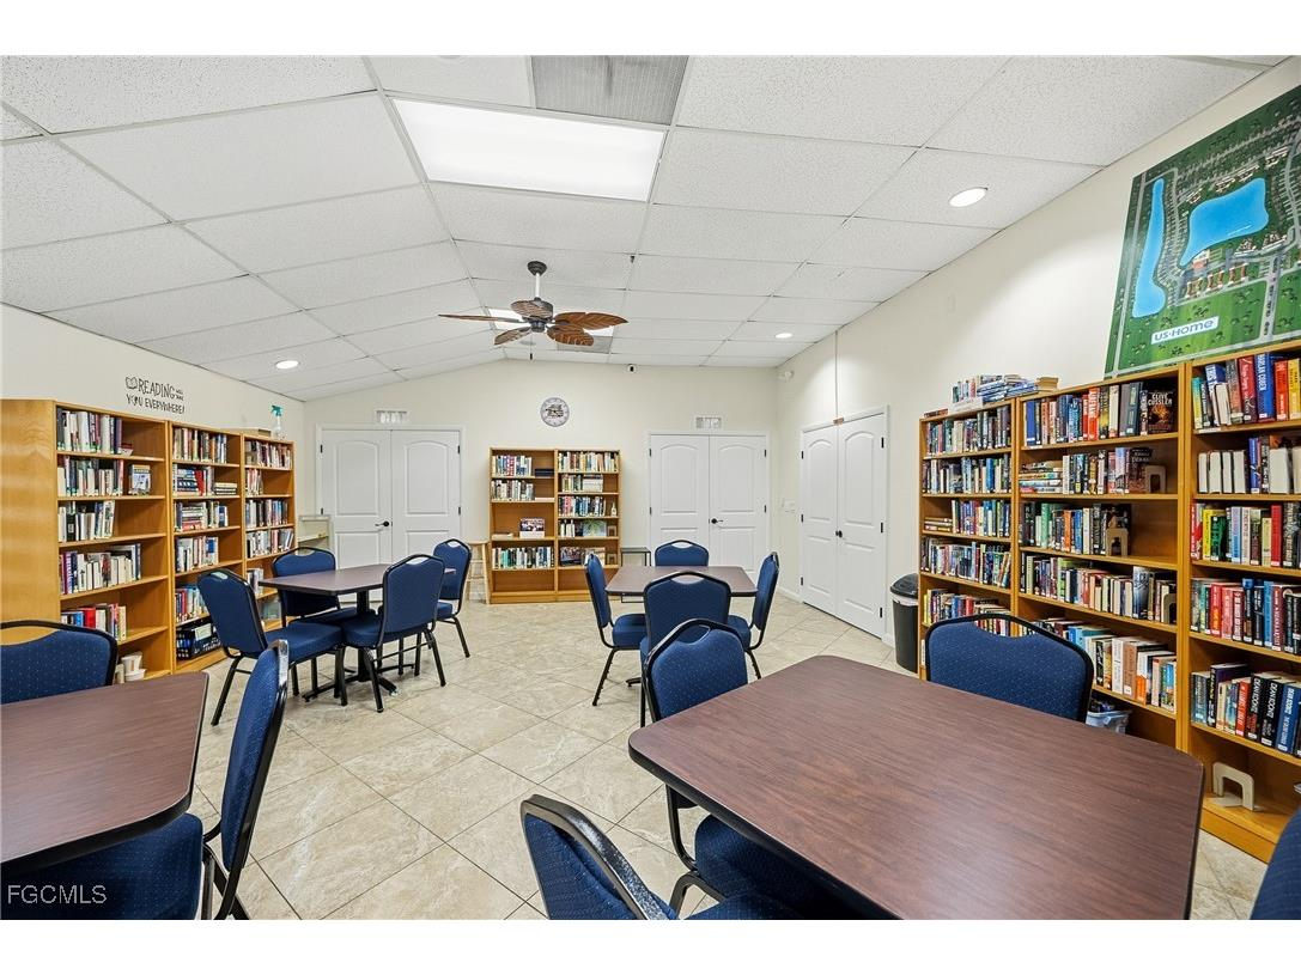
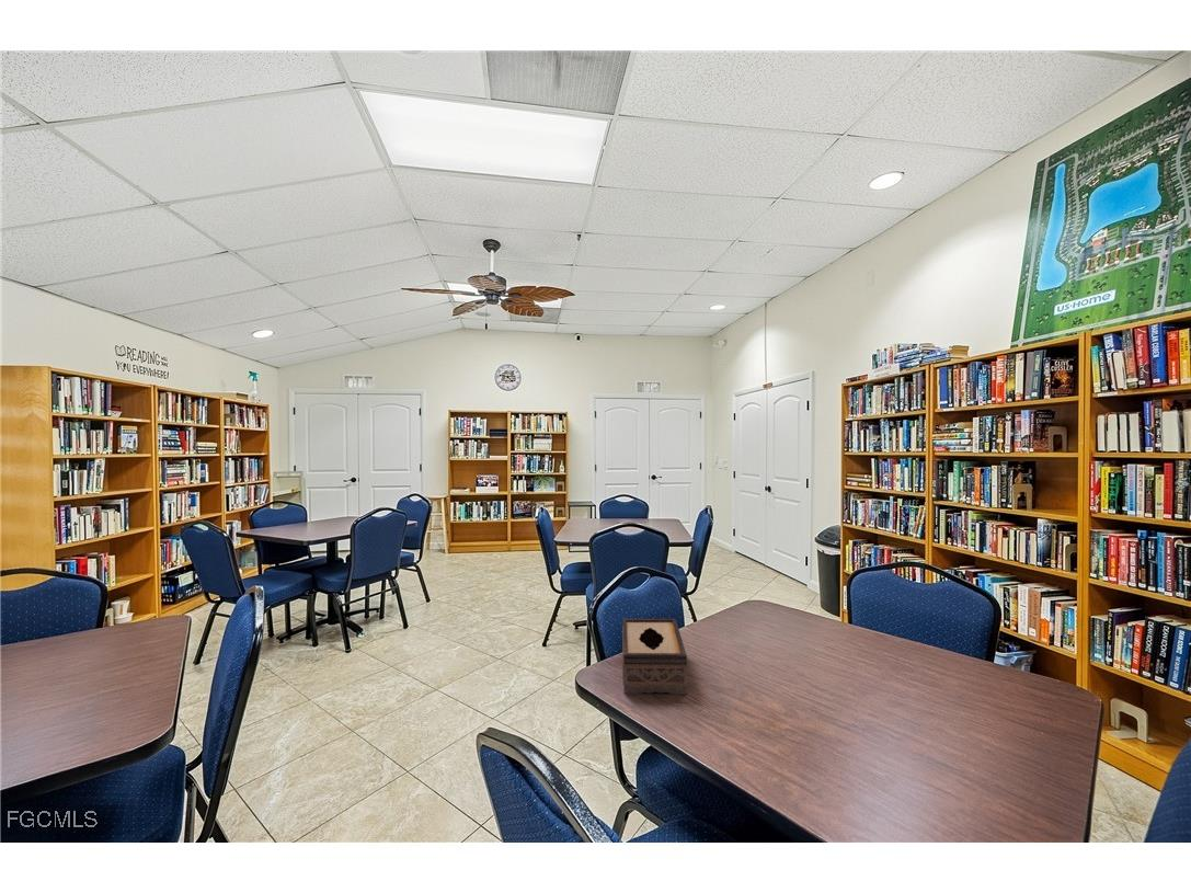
+ tissue box [621,618,689,696]
